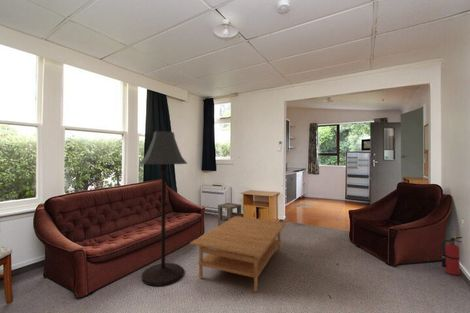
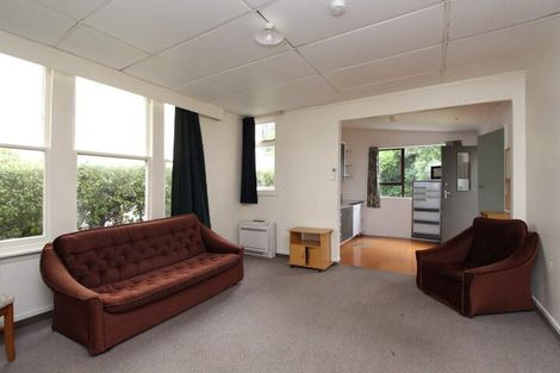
- floor lamp [138,130,188,287]
- side table [217,202,242,227]
- coffee table [189,215,287,293]
- fire extinguisher [440,235,463,276]
